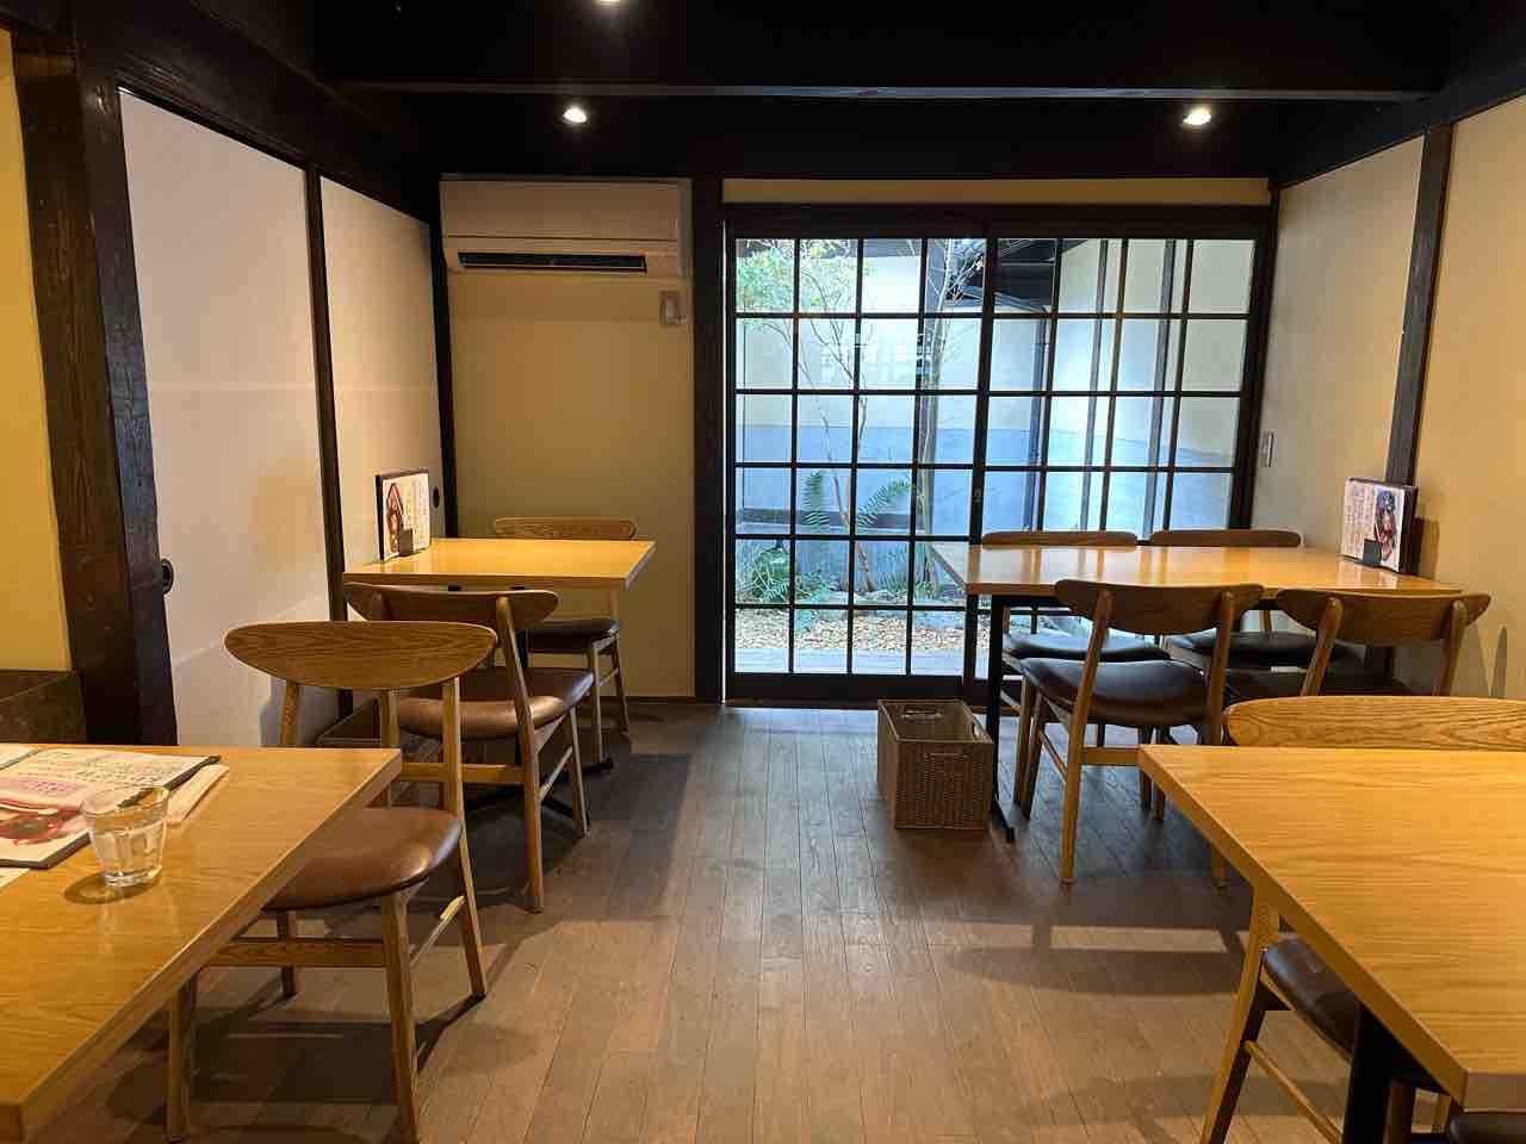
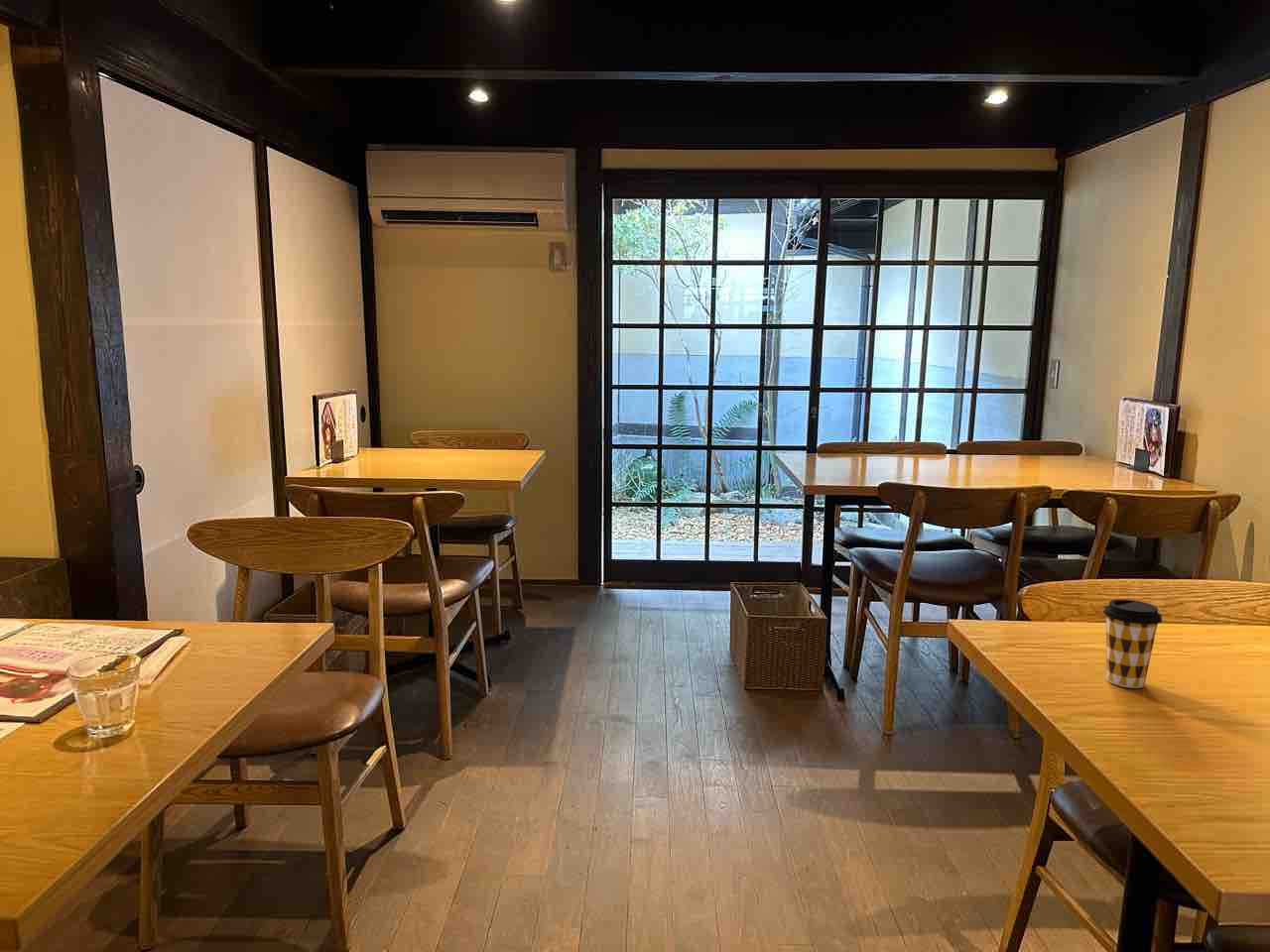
+ coffee cup [1102,598,1163,689]
